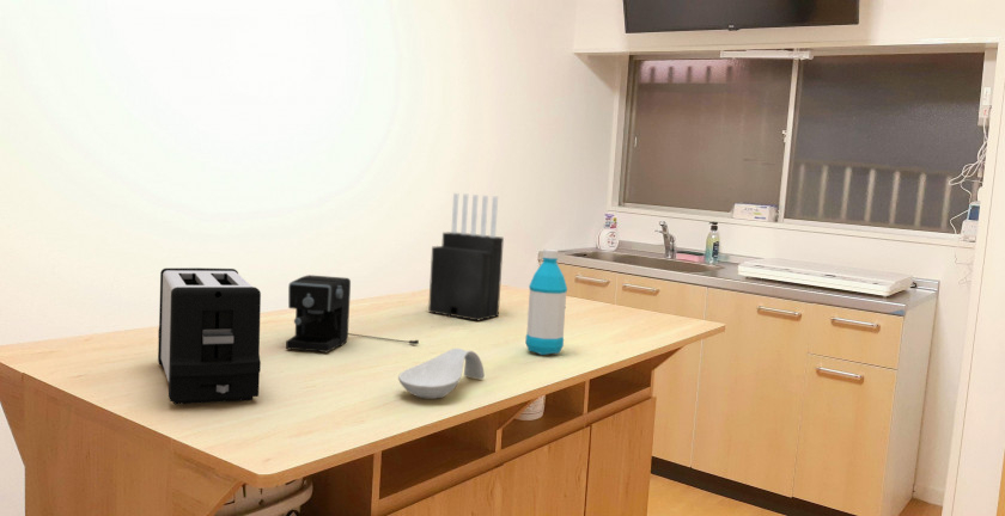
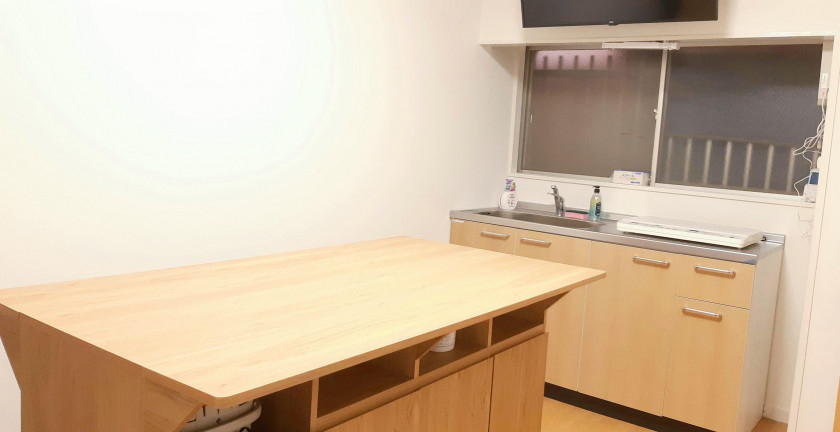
- spoon rest [397,348,486,400]
- water bottle [524,248,568,356]
- toaster [157,266,262,405]
- knife block [427,192,505,321]
- coffee maker [285,274,420,354]
